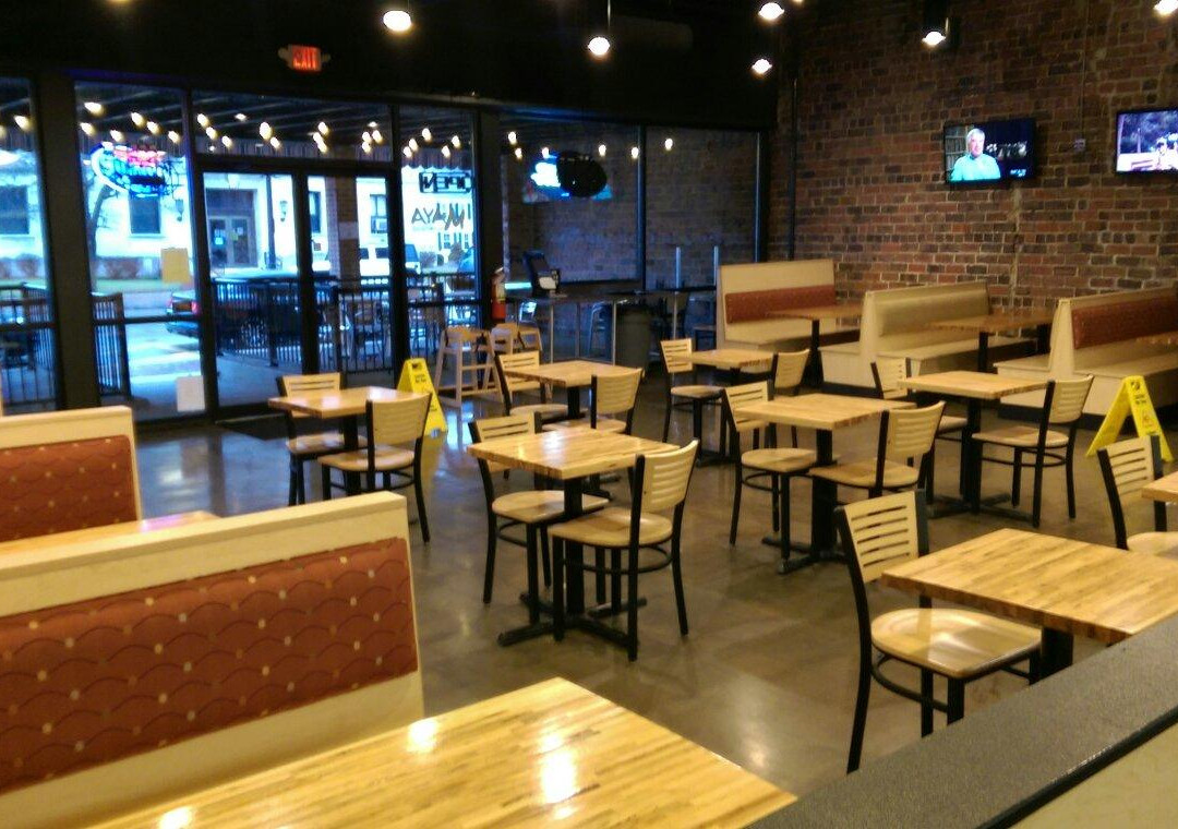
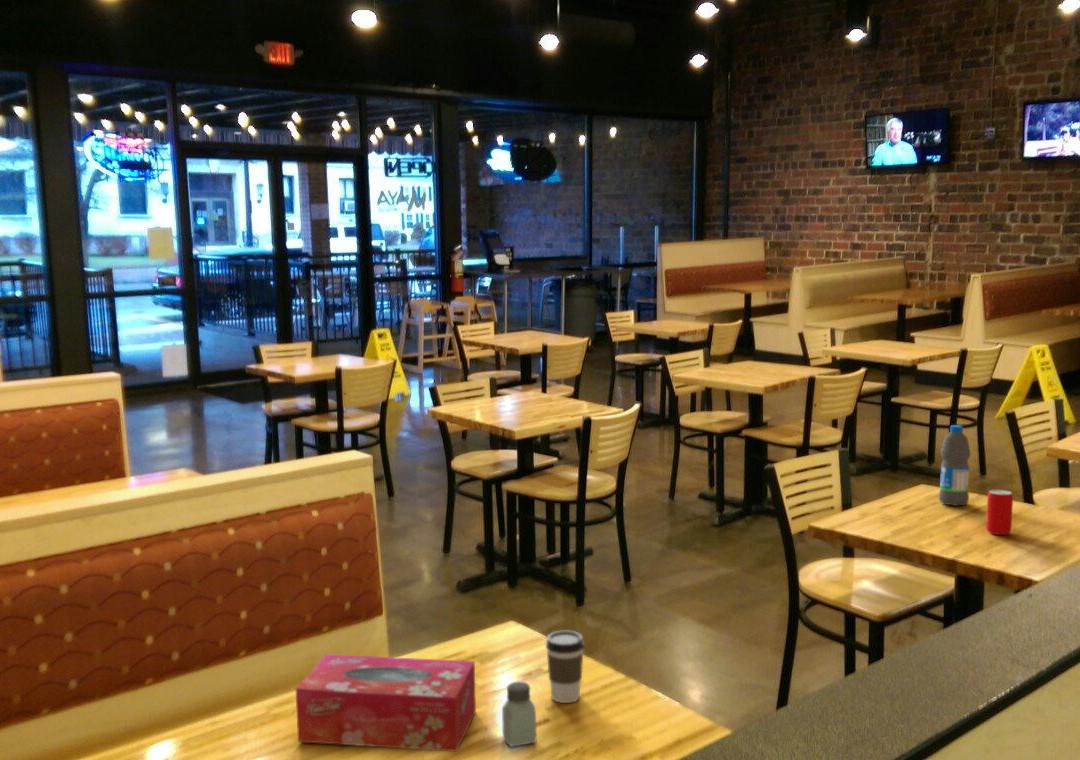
+ saltshaker [501,681,537,748]
+ water bottle [938,424,971,507]
+ beverage can [985,488,1014,536]
+ tissue box [295,653,477,753]
+ coffee cup [545,630,585,704]
